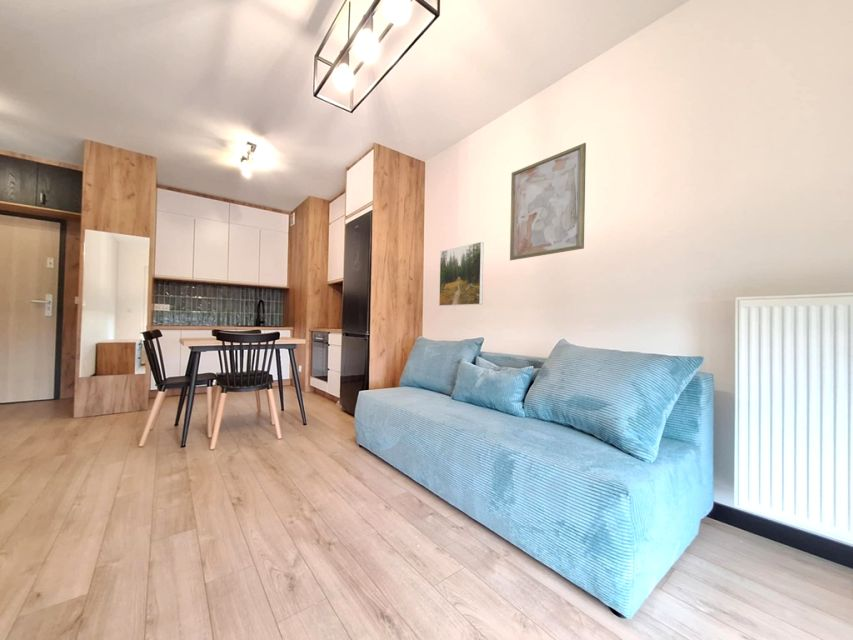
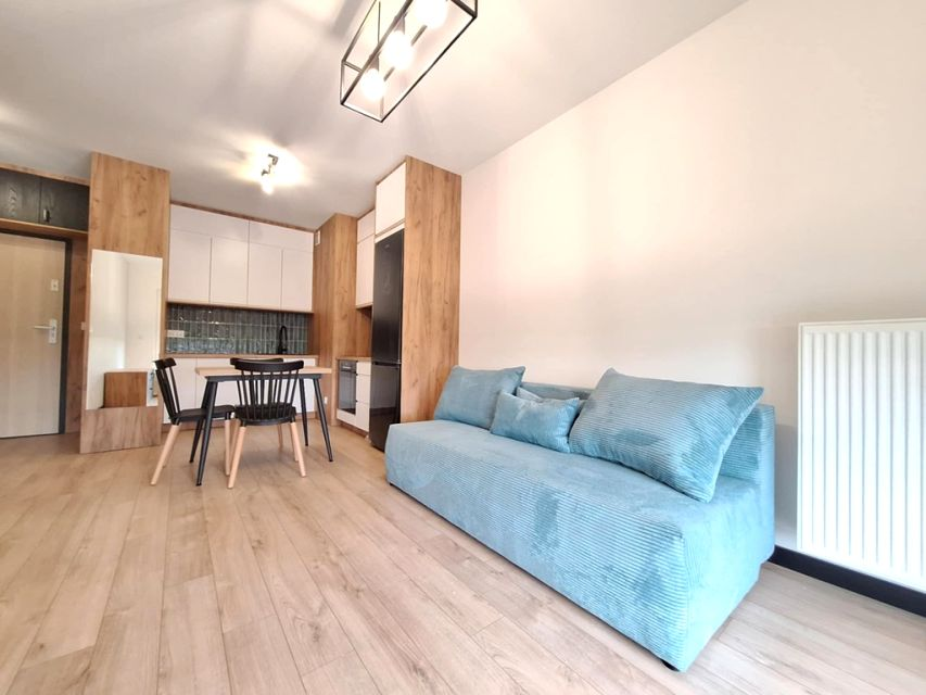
- wall art [509,142,587,261]
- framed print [438,241,484,307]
